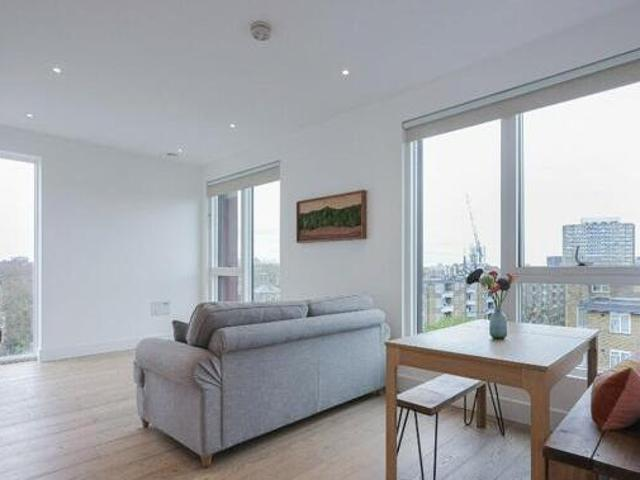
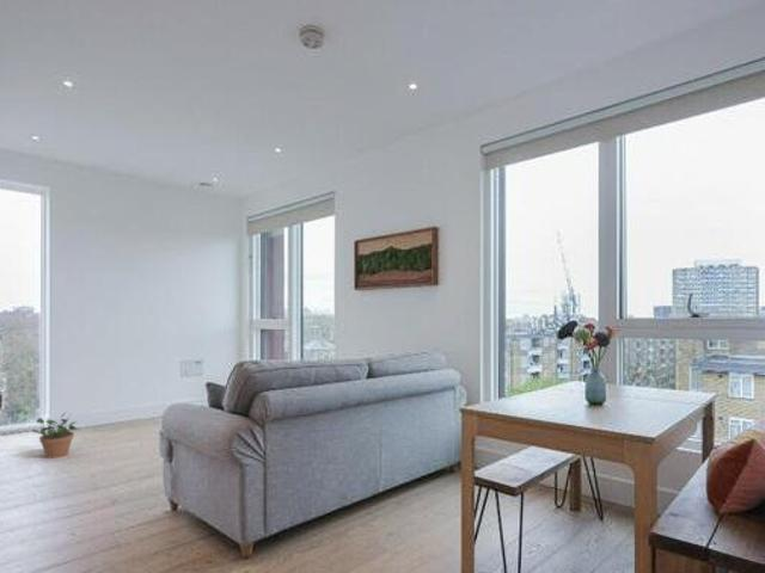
+ potted plant [31,411,79,460]
